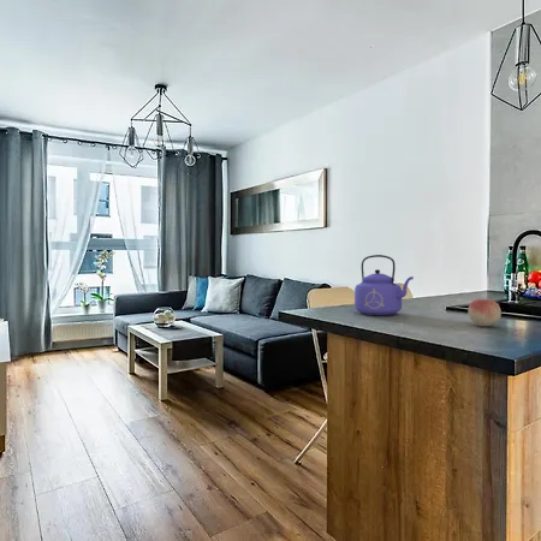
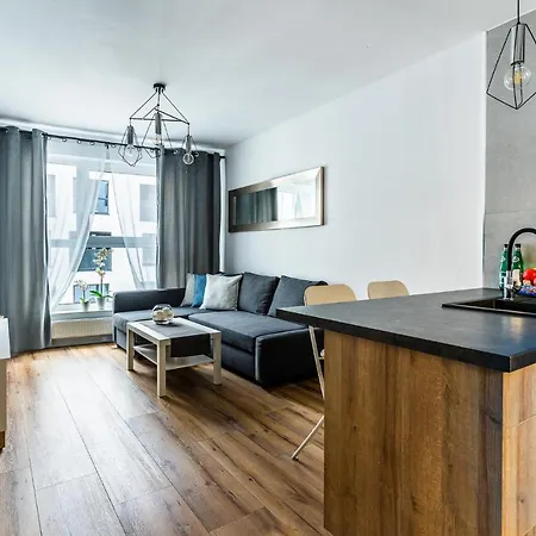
- kettle [353,254,415,316]
- fruit [468,298,503,327]
